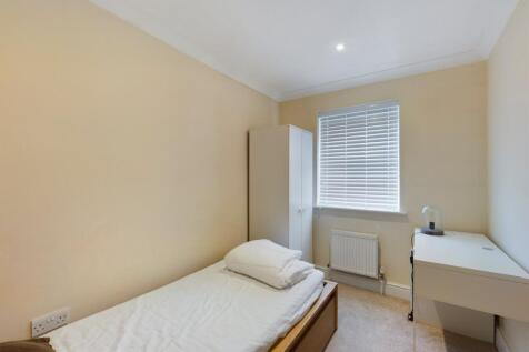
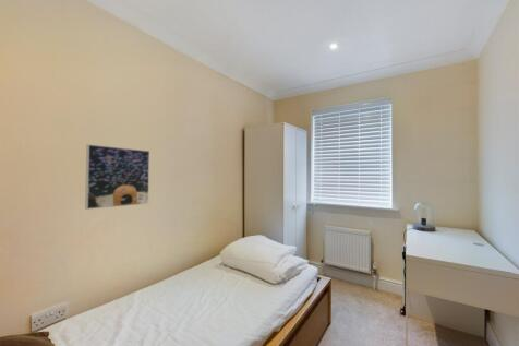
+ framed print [84,143,150,211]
